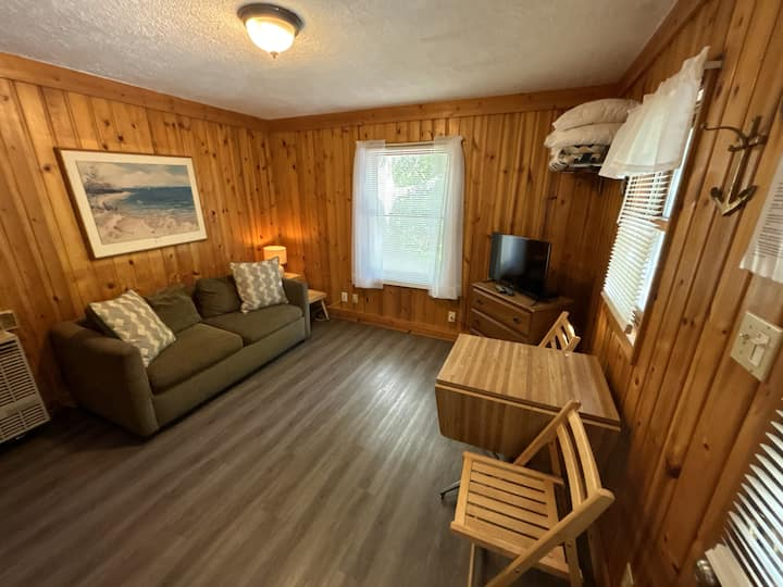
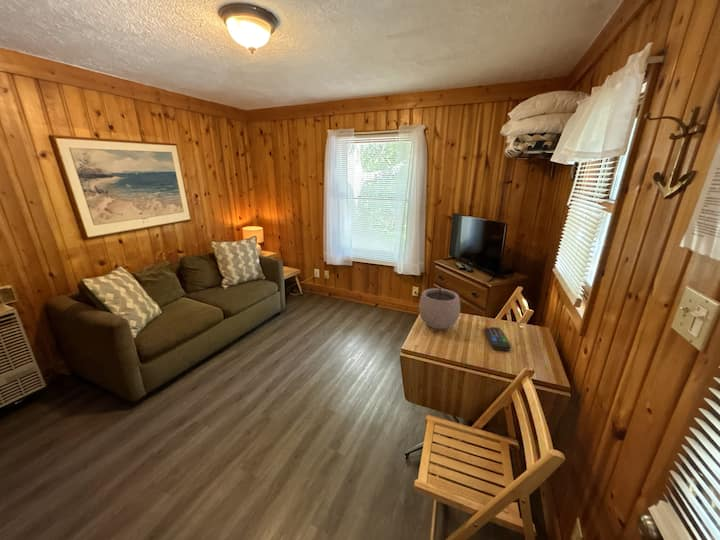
+ remote control [484,326,512,352]
+ plant pot [418,278,461,330]
